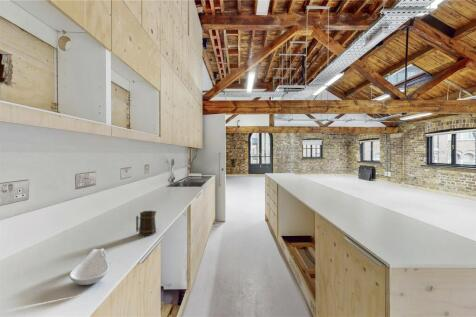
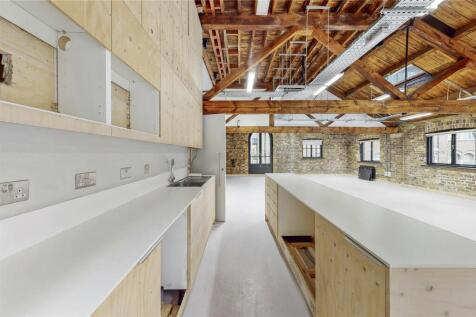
- spoon rest [69,248,110,286]
- mug [135,210,158,237]
